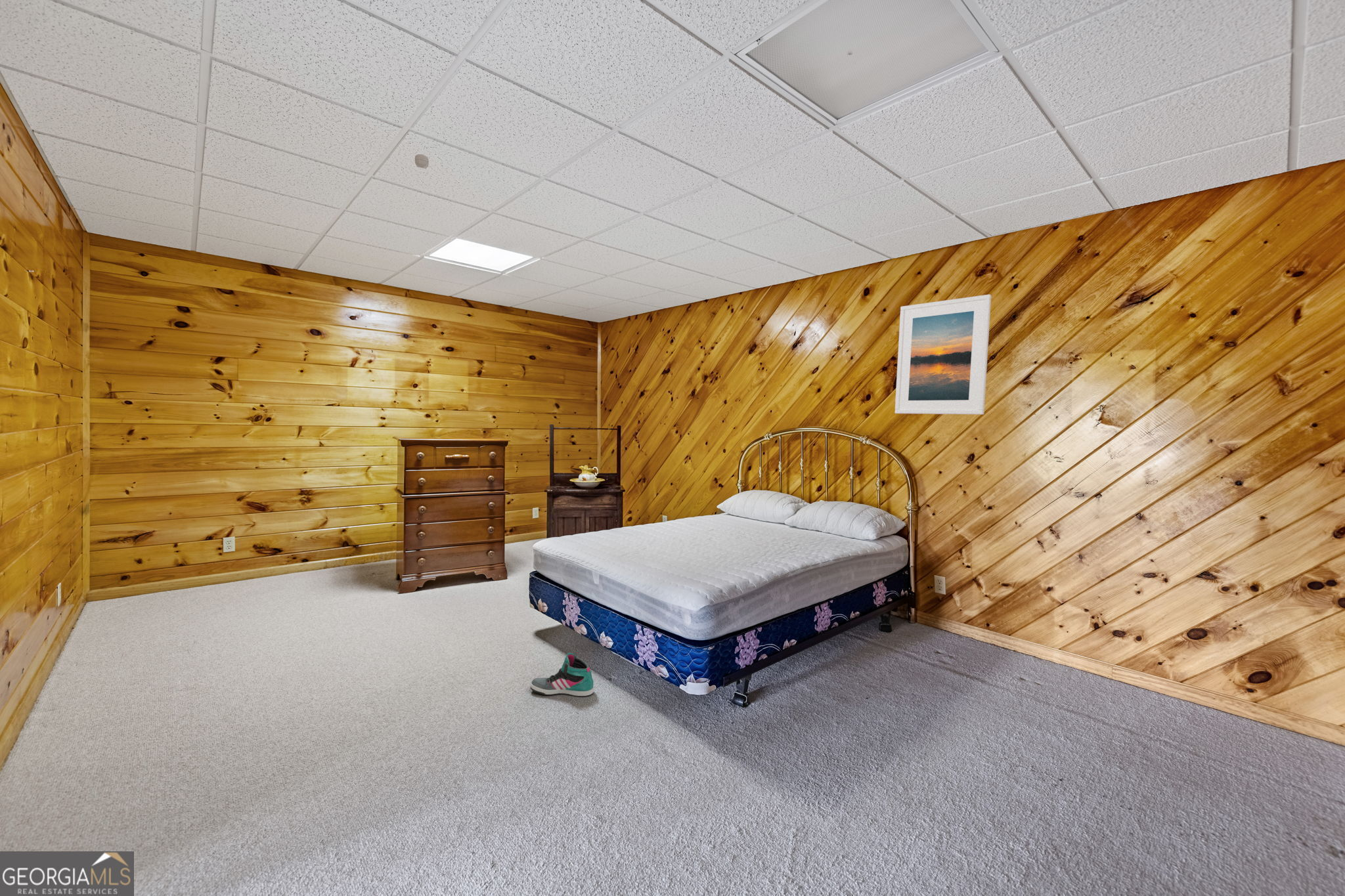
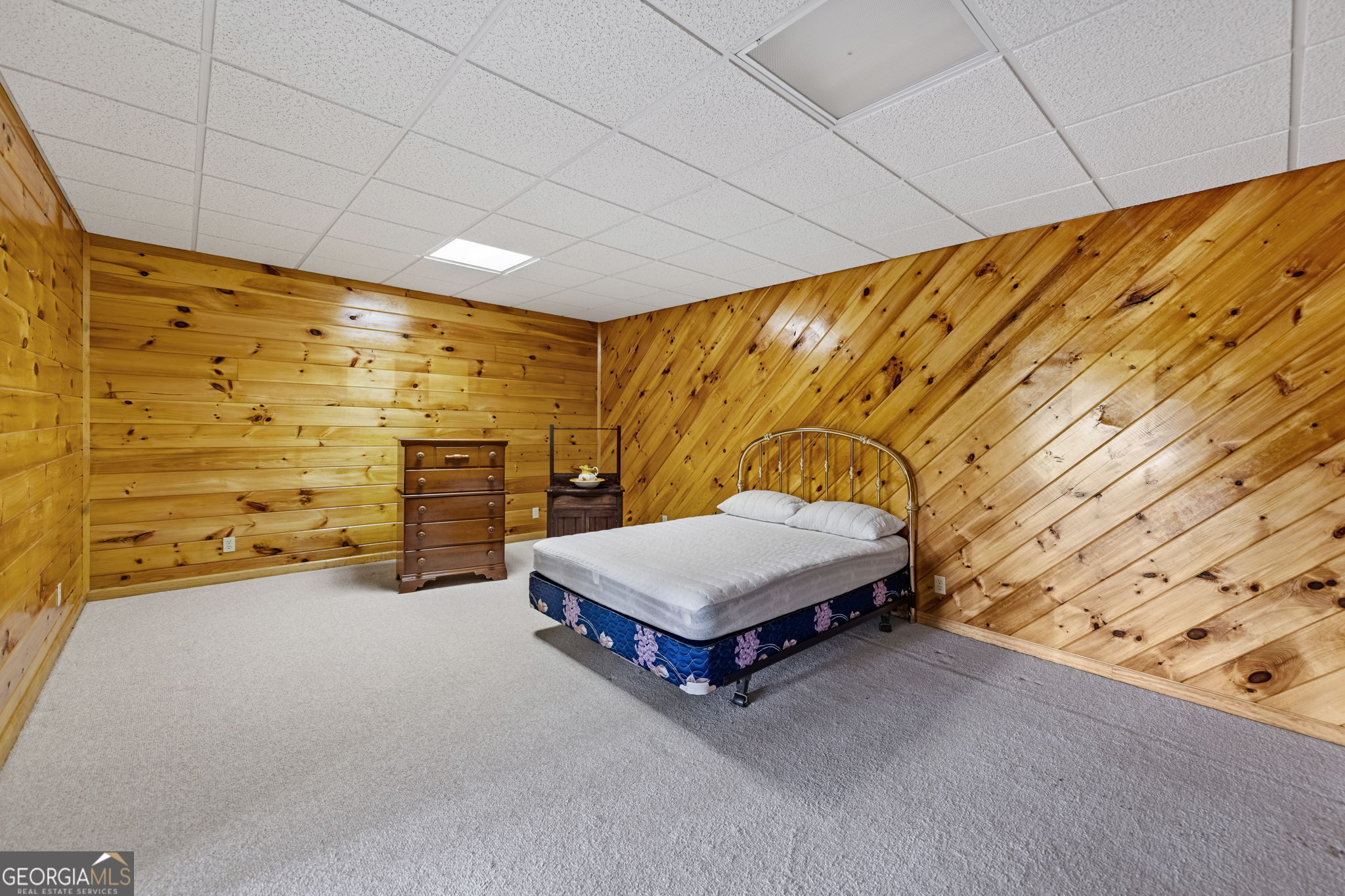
- smoke detector [414,154,430,169]
- sneaker [530,652,594,697]
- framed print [894,294,992,415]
